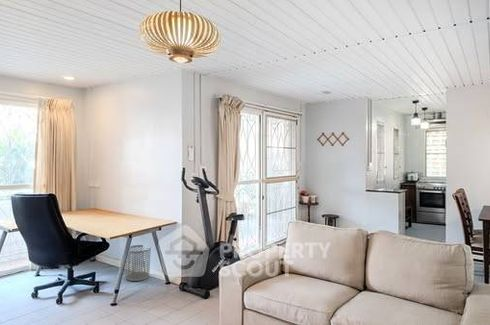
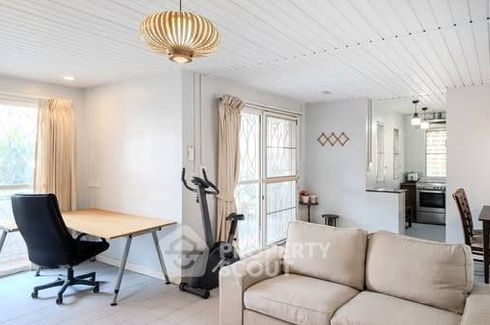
- waste bin [124,244,152,282]
